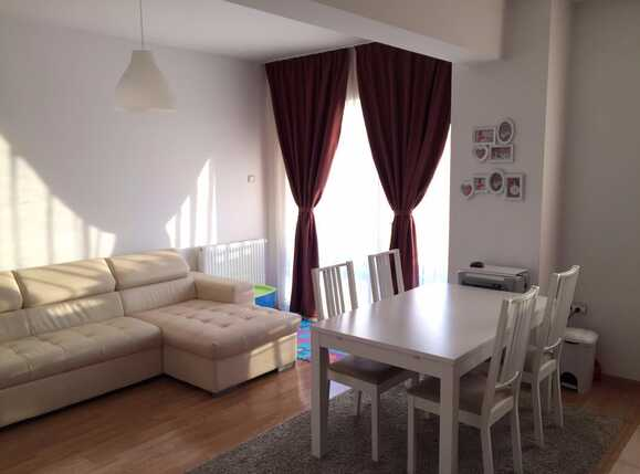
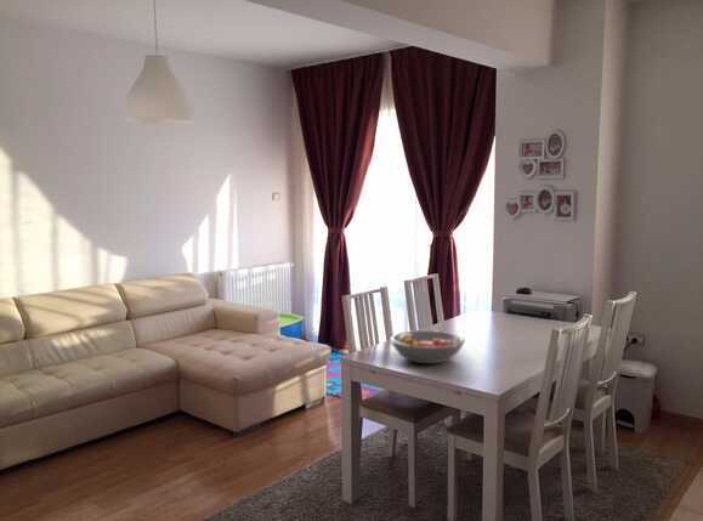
+ fruit bowl [389,329,466,364]
